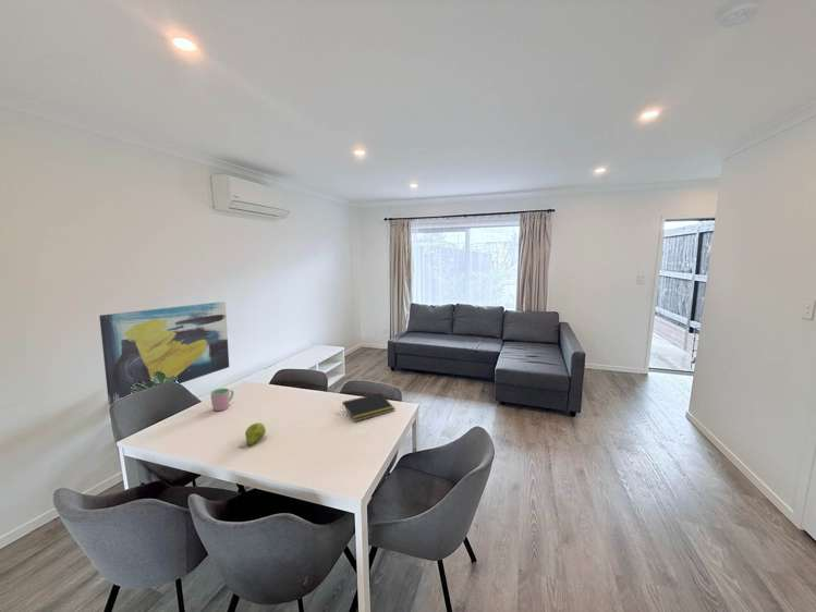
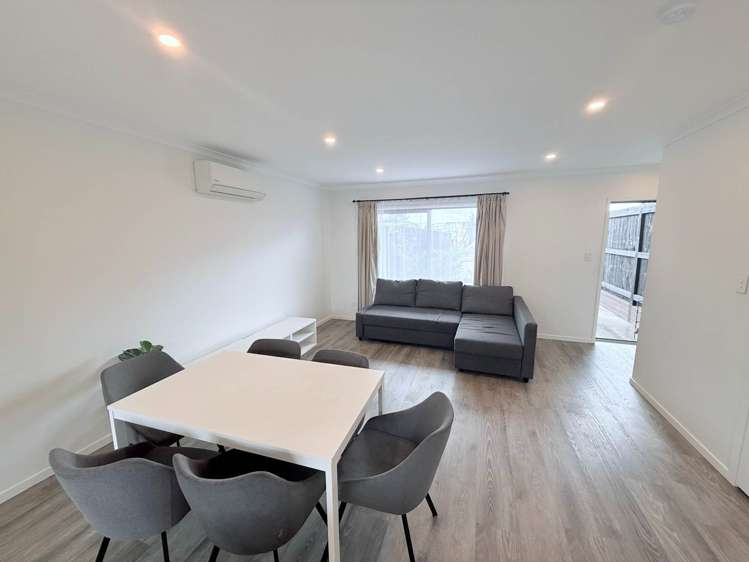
- wall art [98,301,230,406]
- fruit [238,421,267,449]
- notepad [341,392,397,423]
- cup [209,388,235,412]
